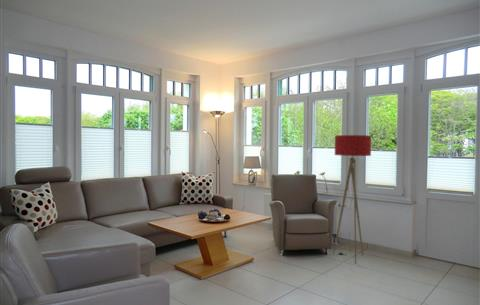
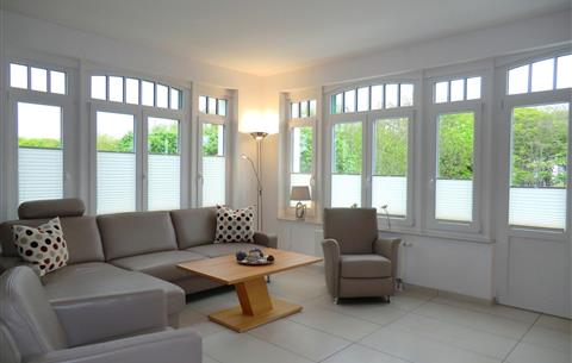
- floor lamp [332,134,372,264]
